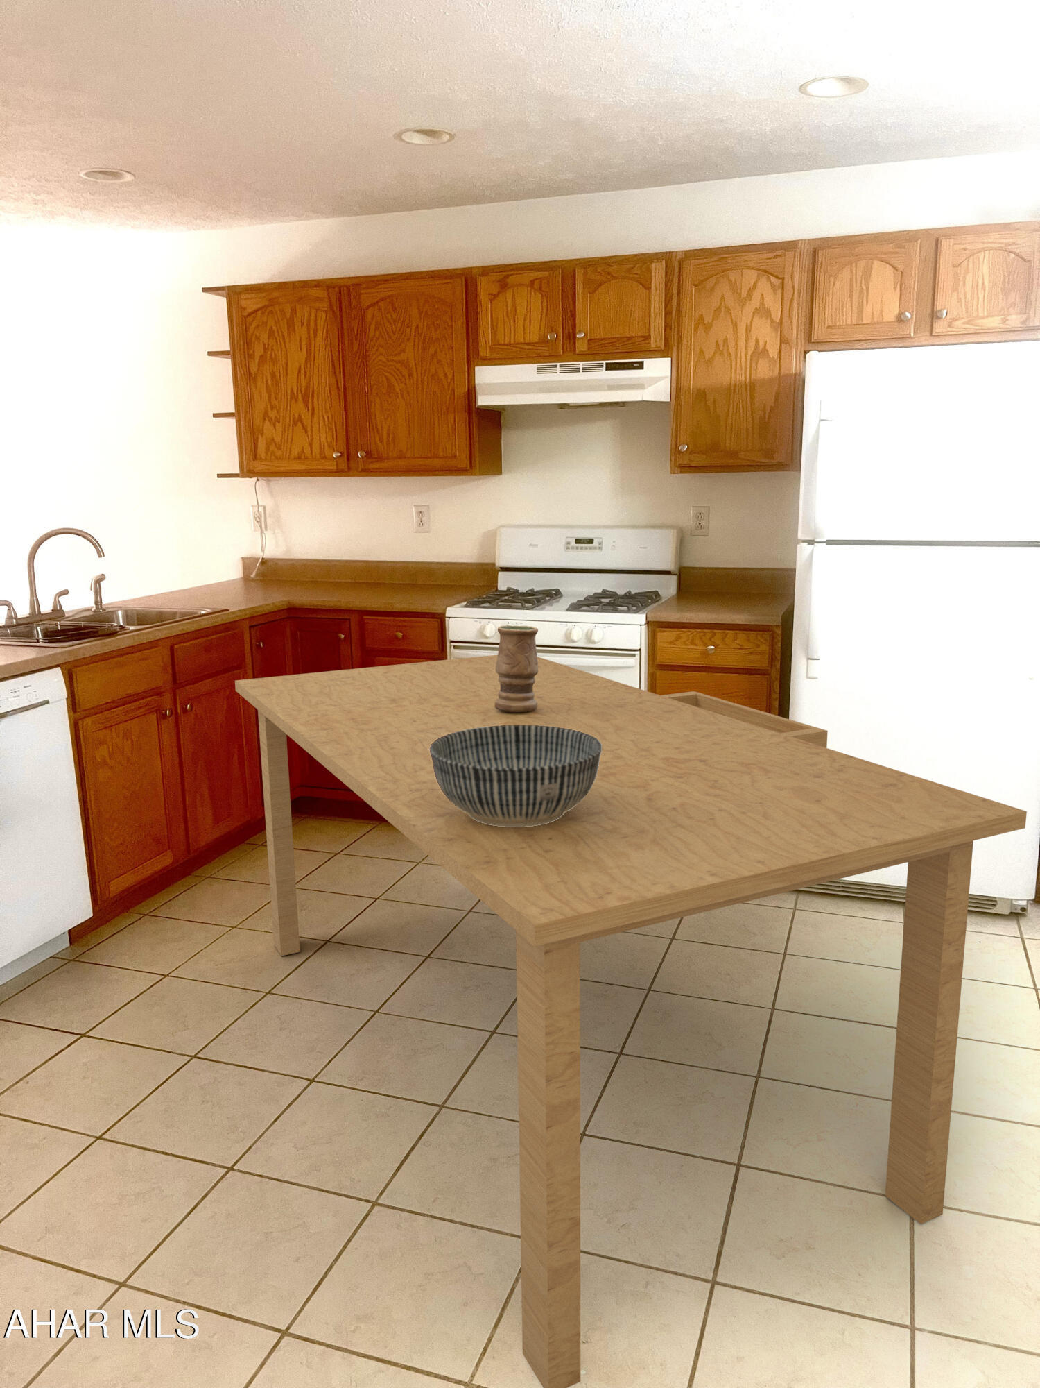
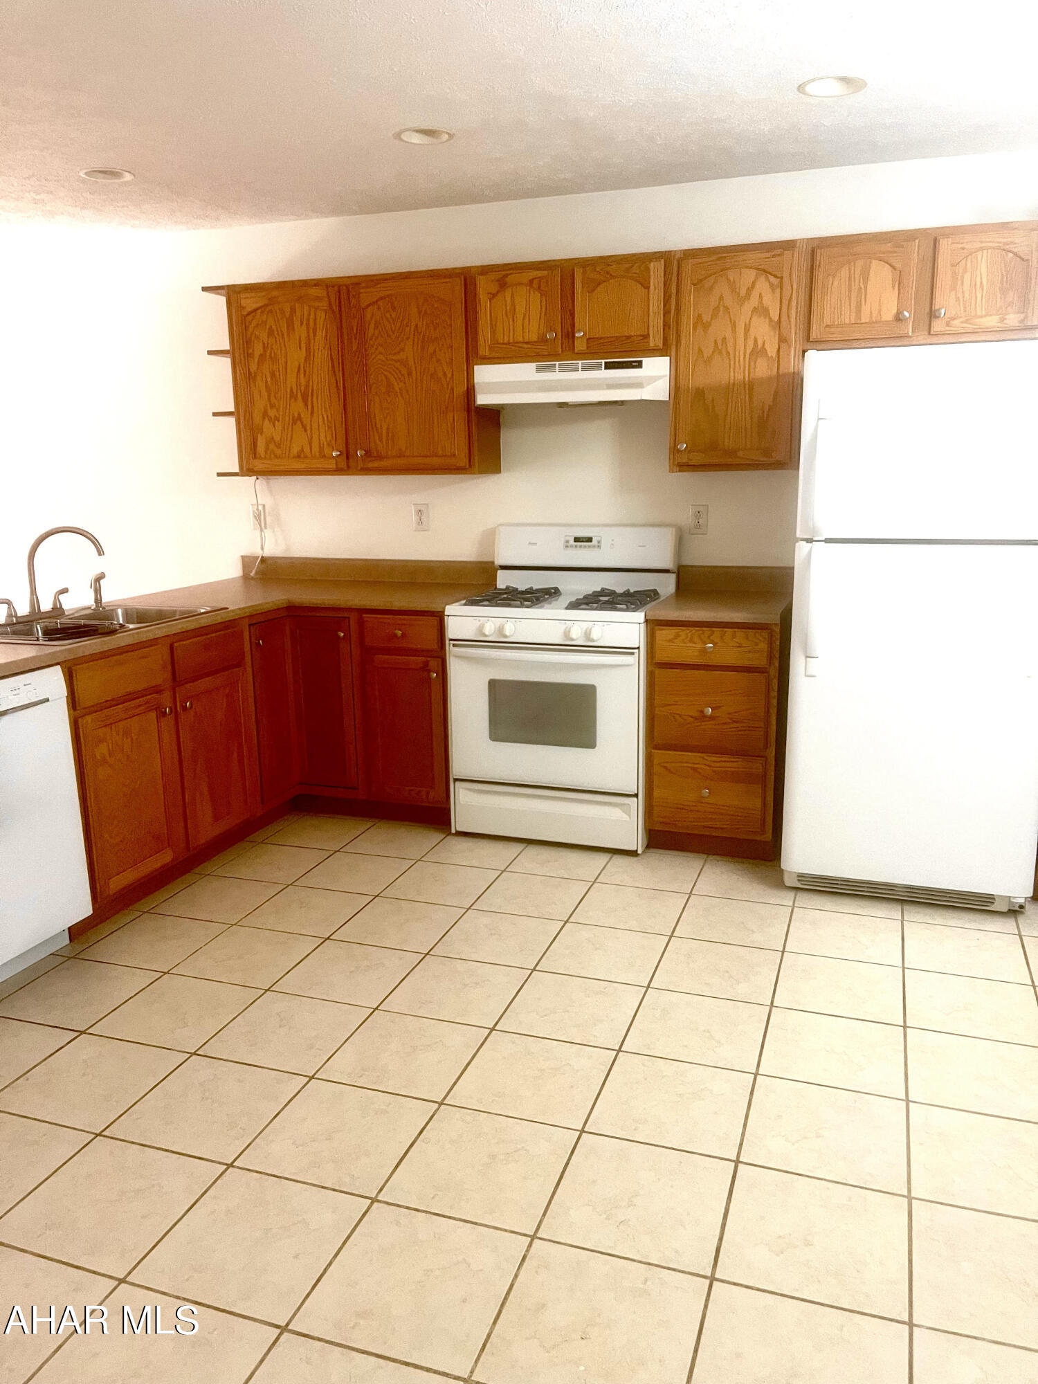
- vase [495,625,539,713]
- bowl [429,726,602,827]
- dining table [235,655,1028,1388]
